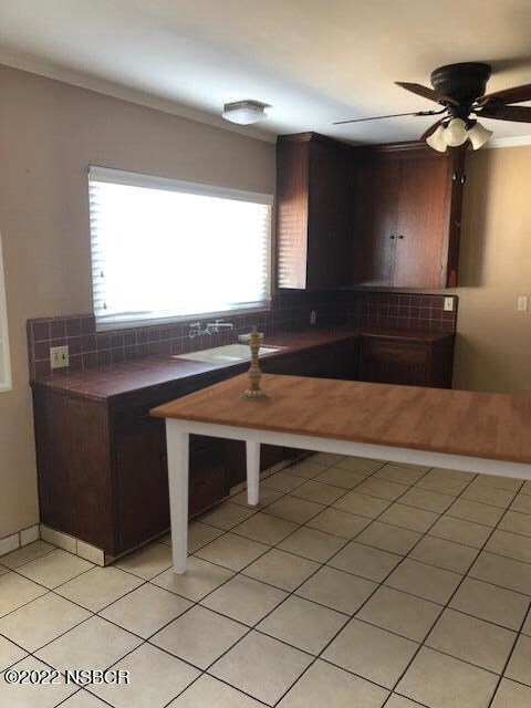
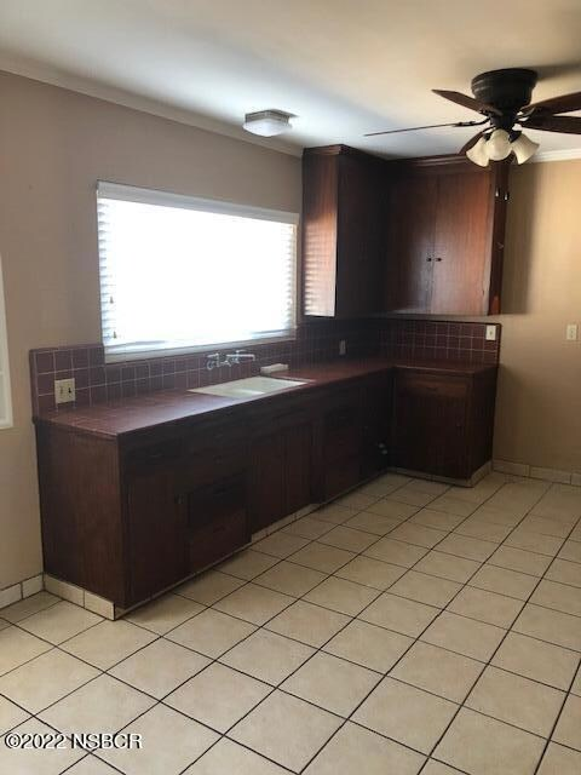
- dining table [148,371,531,576]
- candlestick [239,323,270,402]
